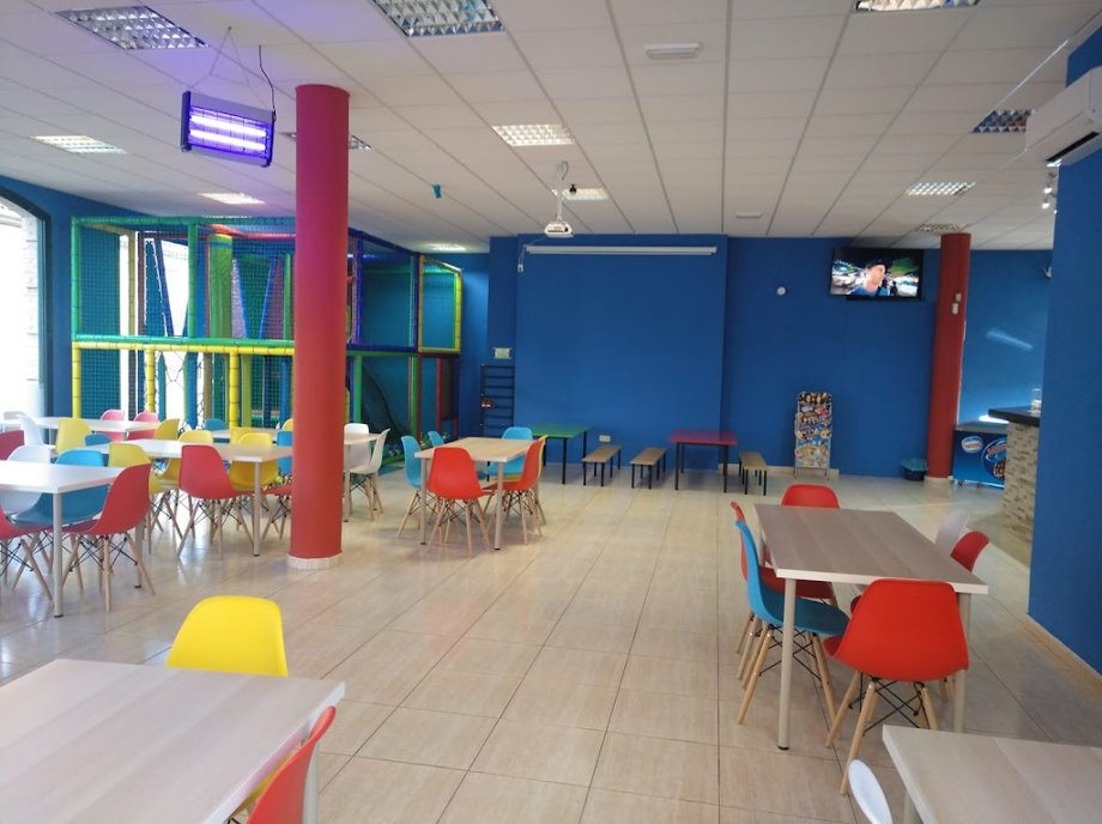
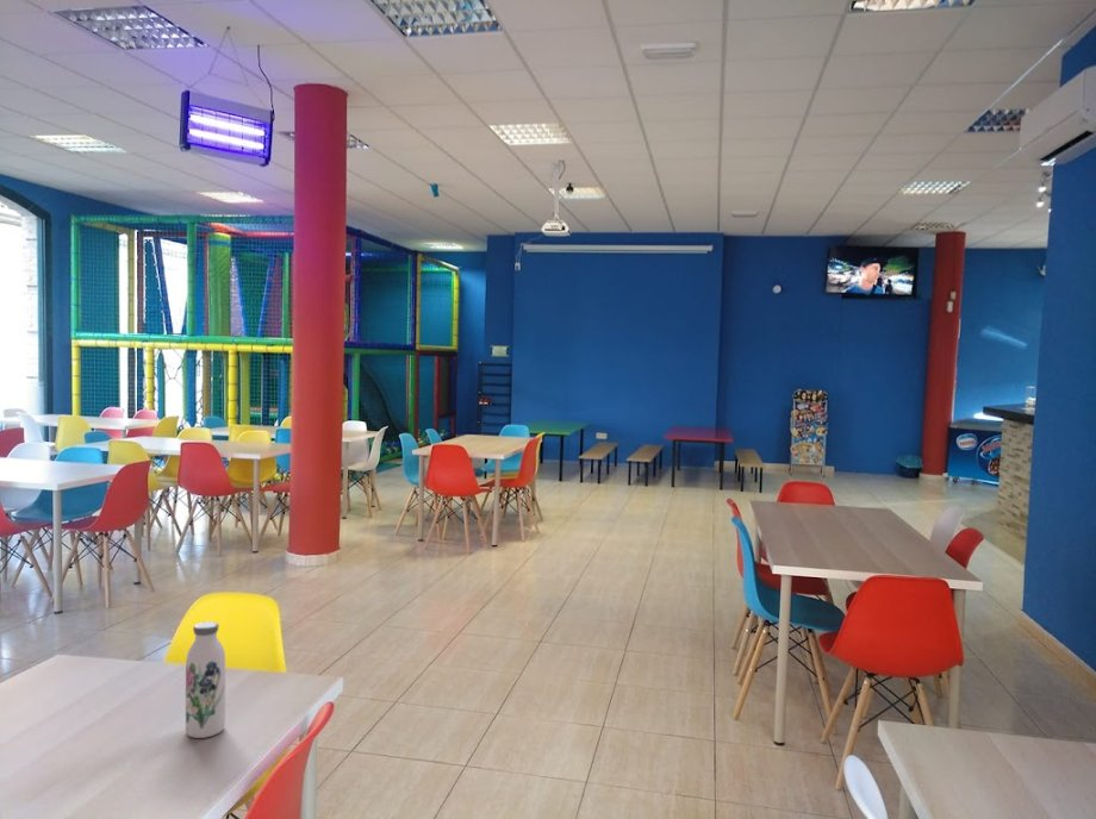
+ water bottle [185,620,226,739]
